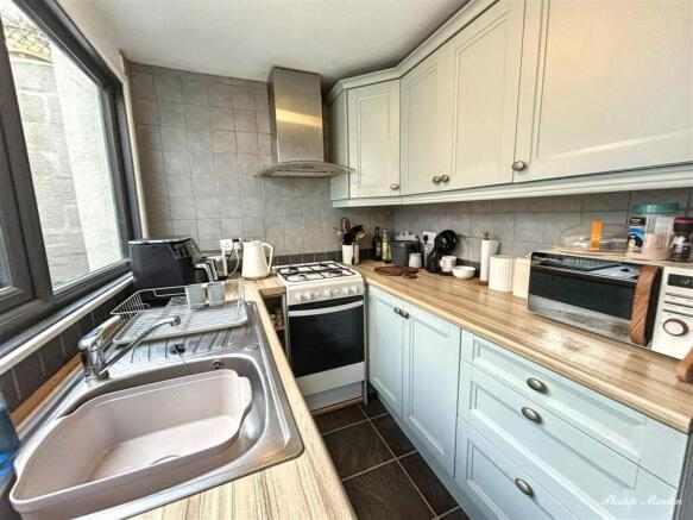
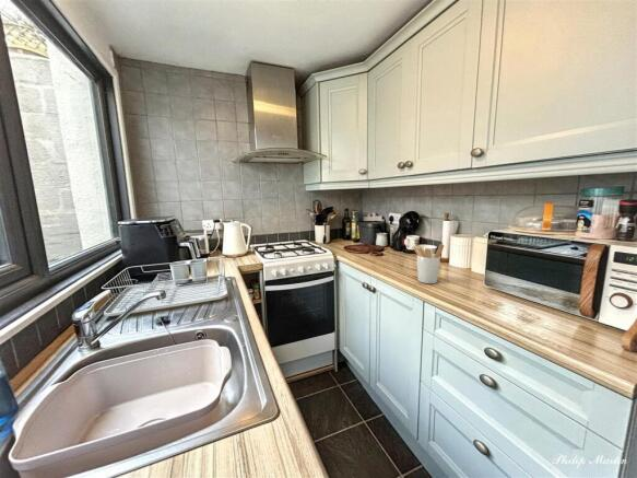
+ utensil holder [412,243,445,284]
